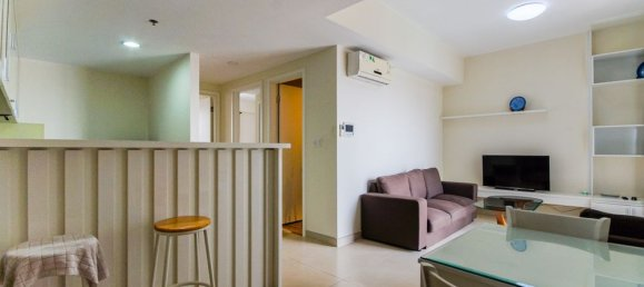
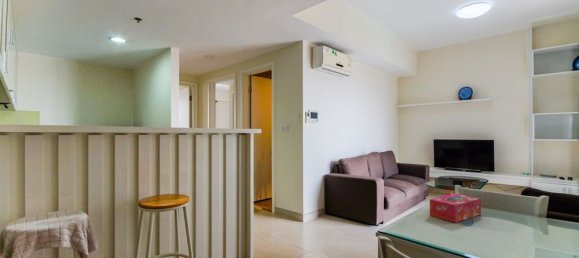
+ tissue box [429,192,482,224]
